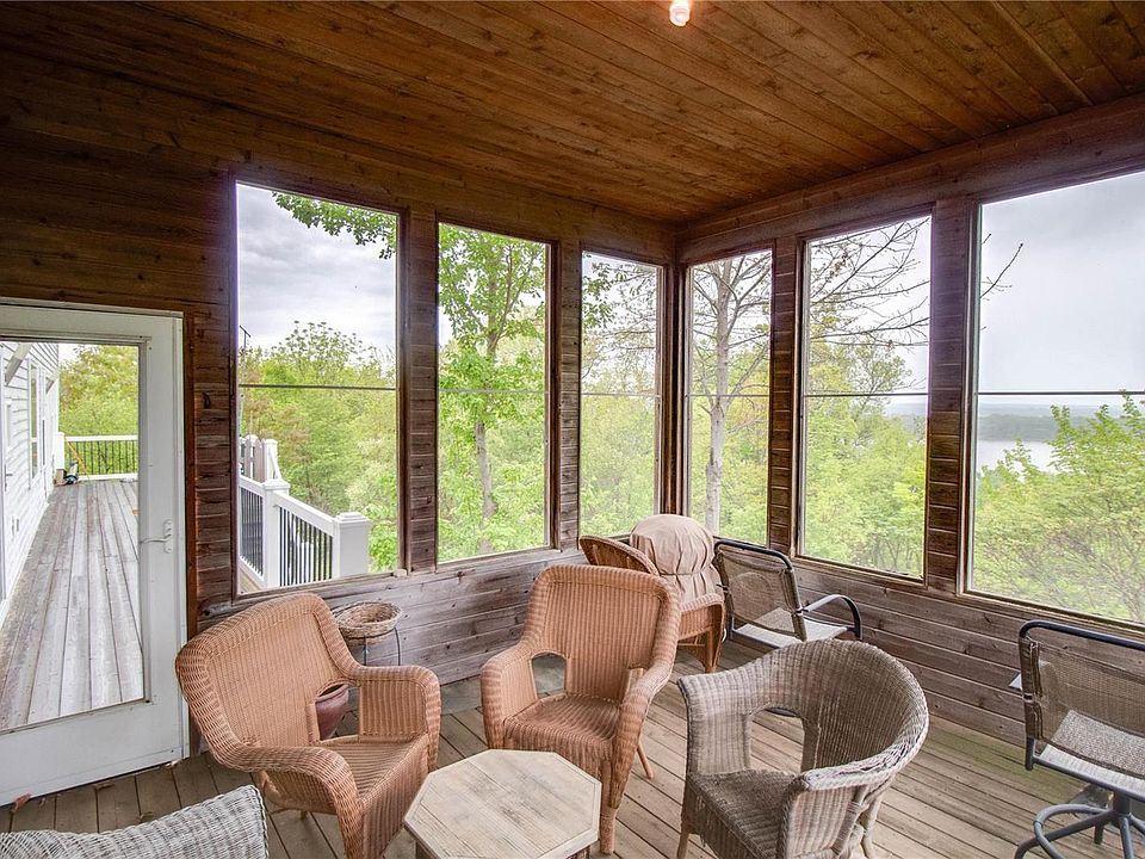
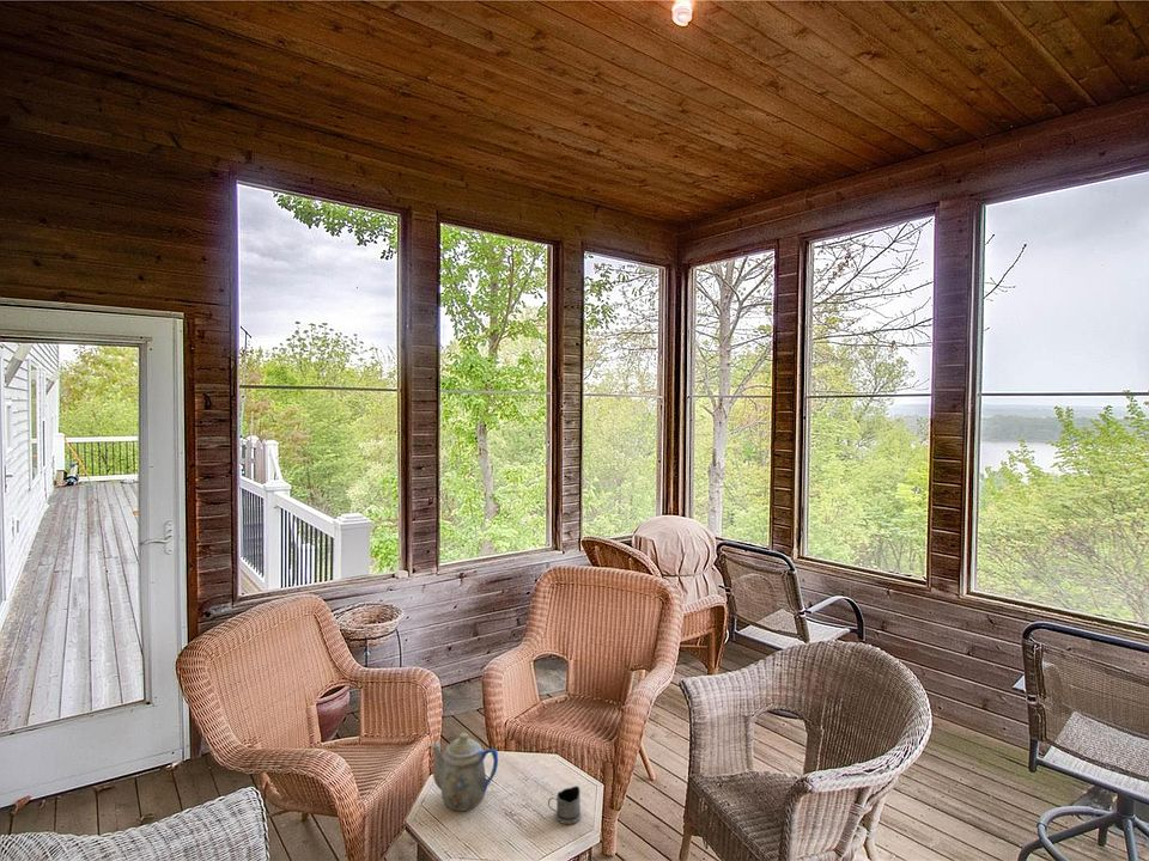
+ tea glass holder [547,784,583,825]
+ teapot [430,732,499,812]
